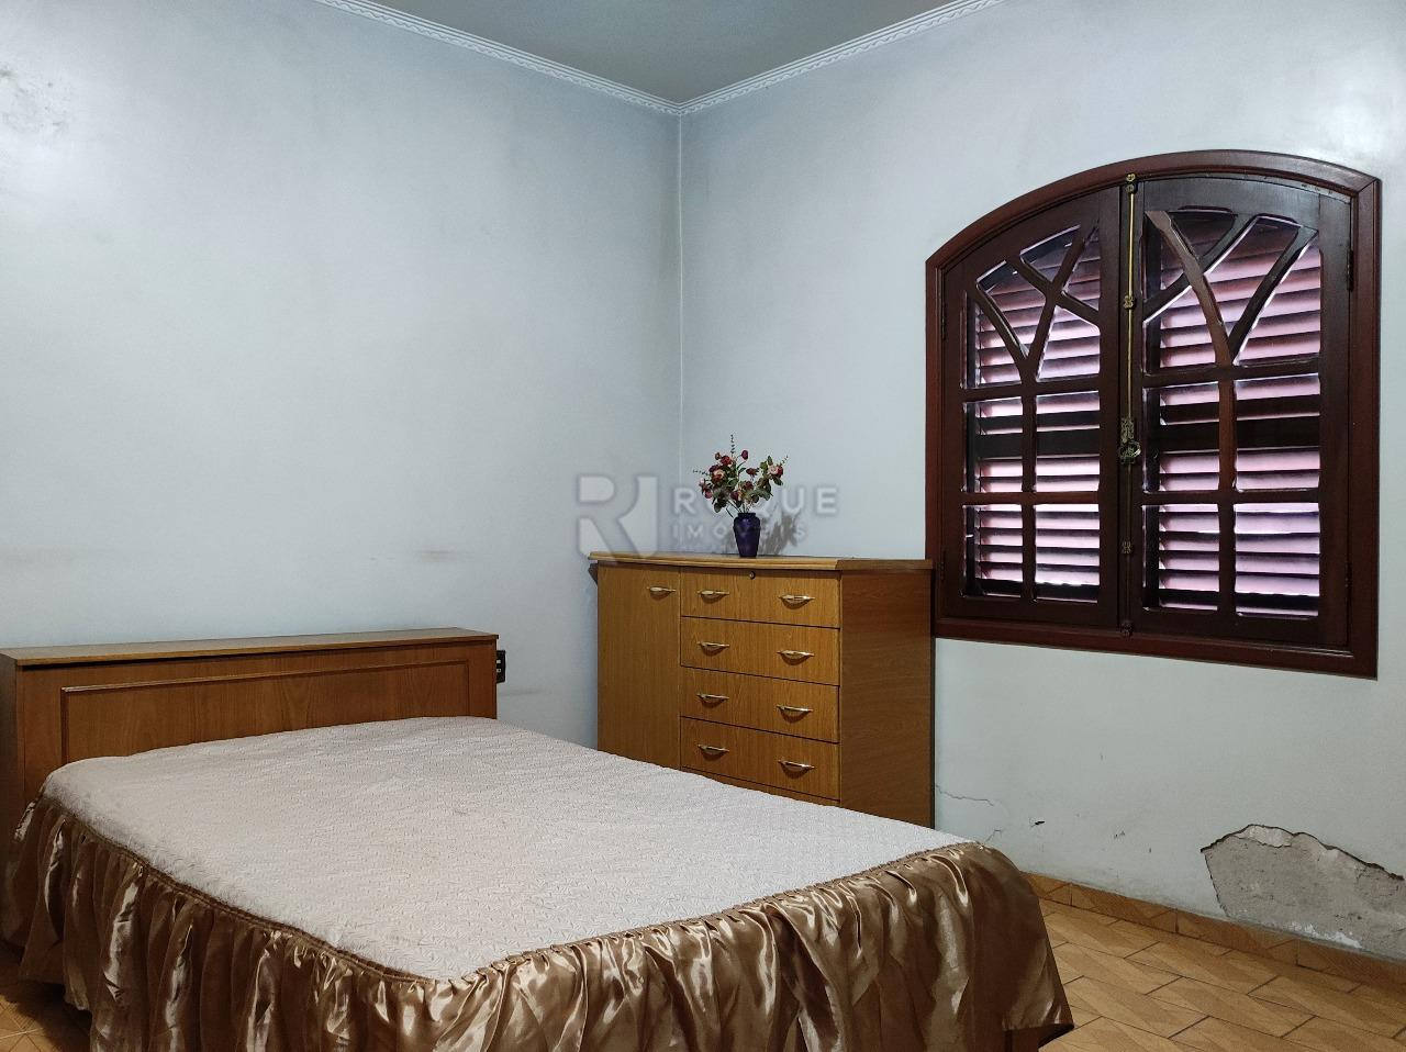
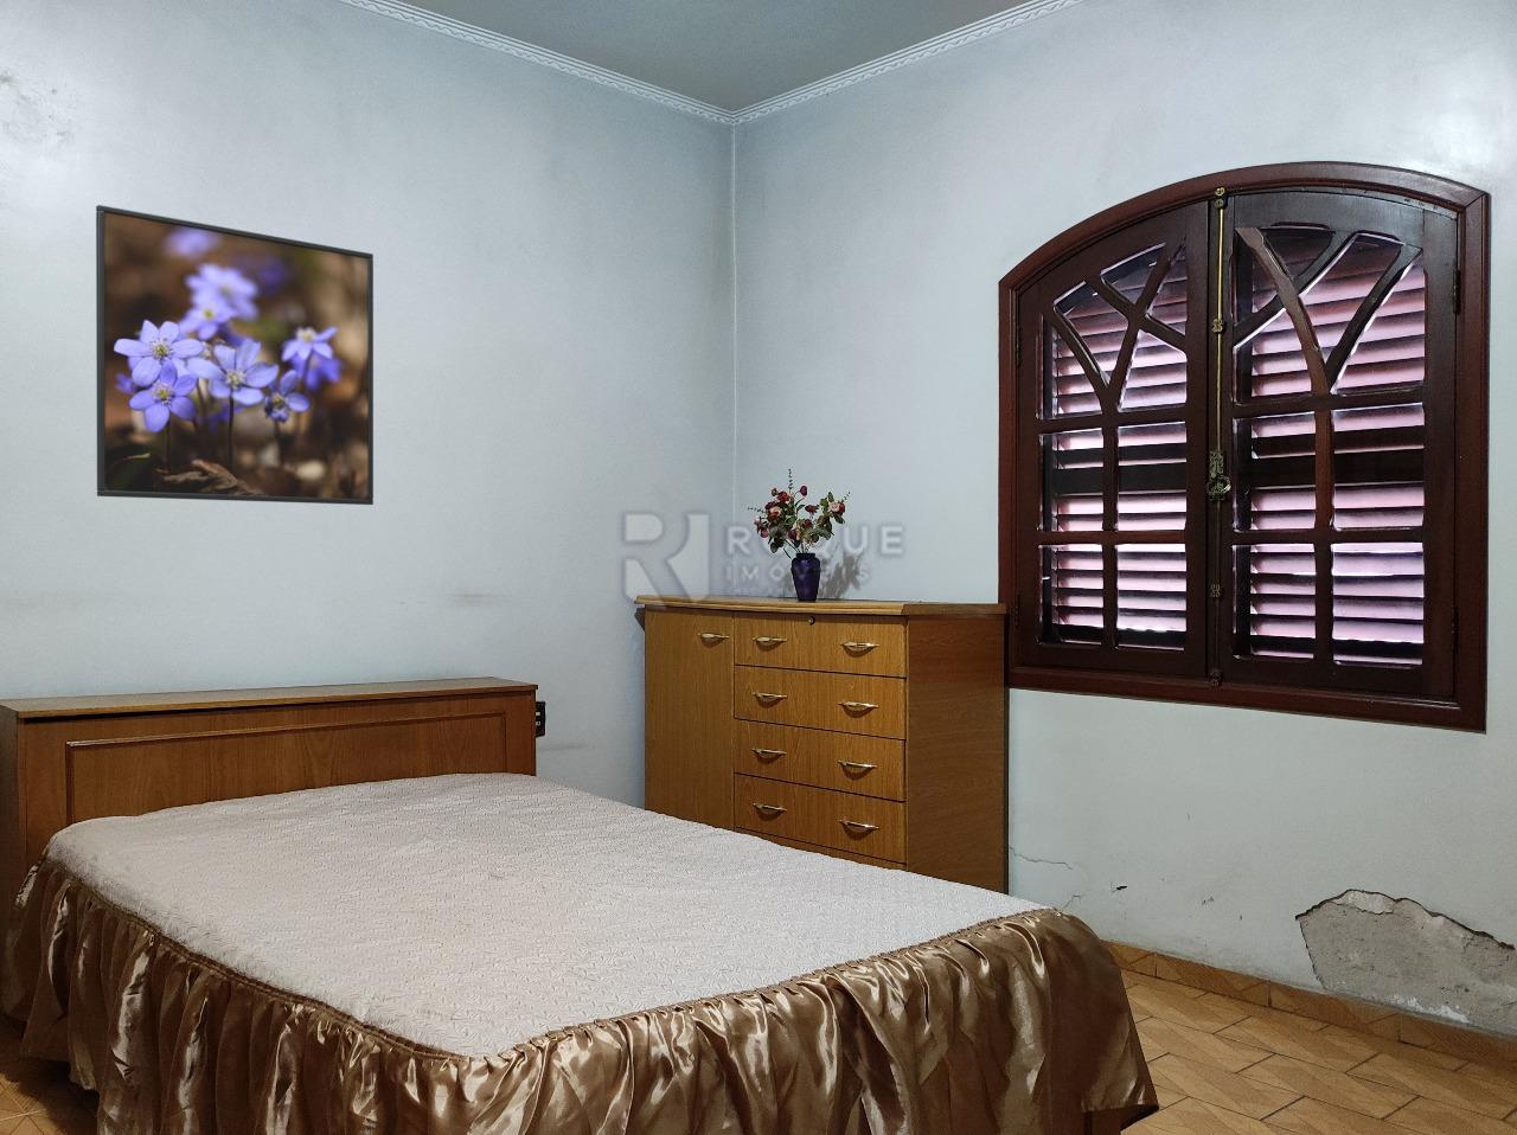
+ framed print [94,204,374,506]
